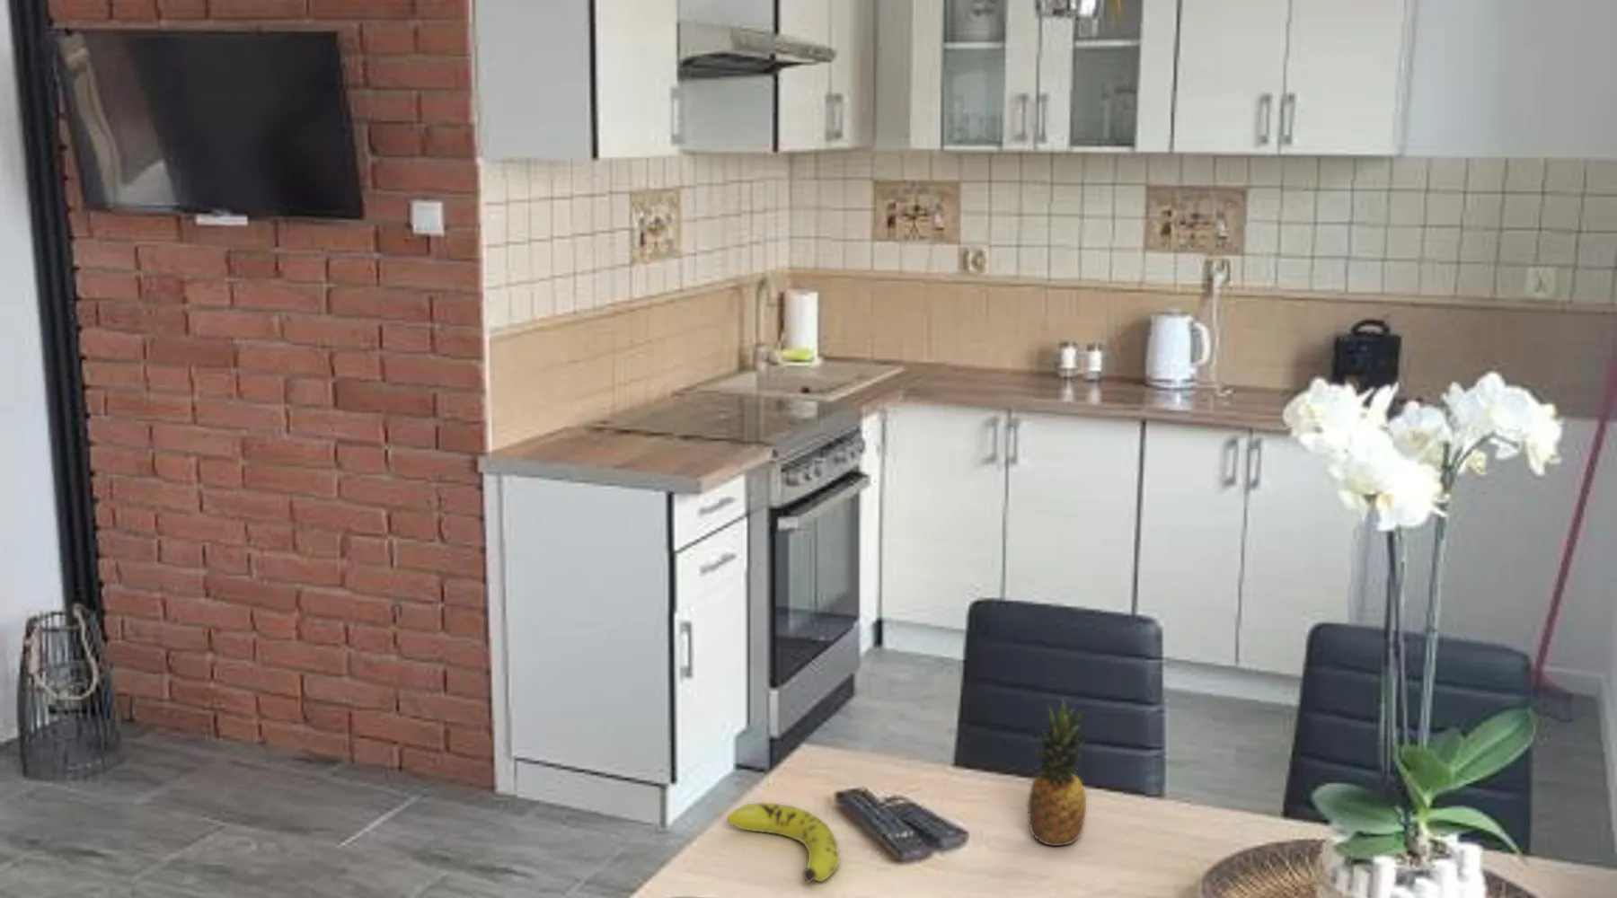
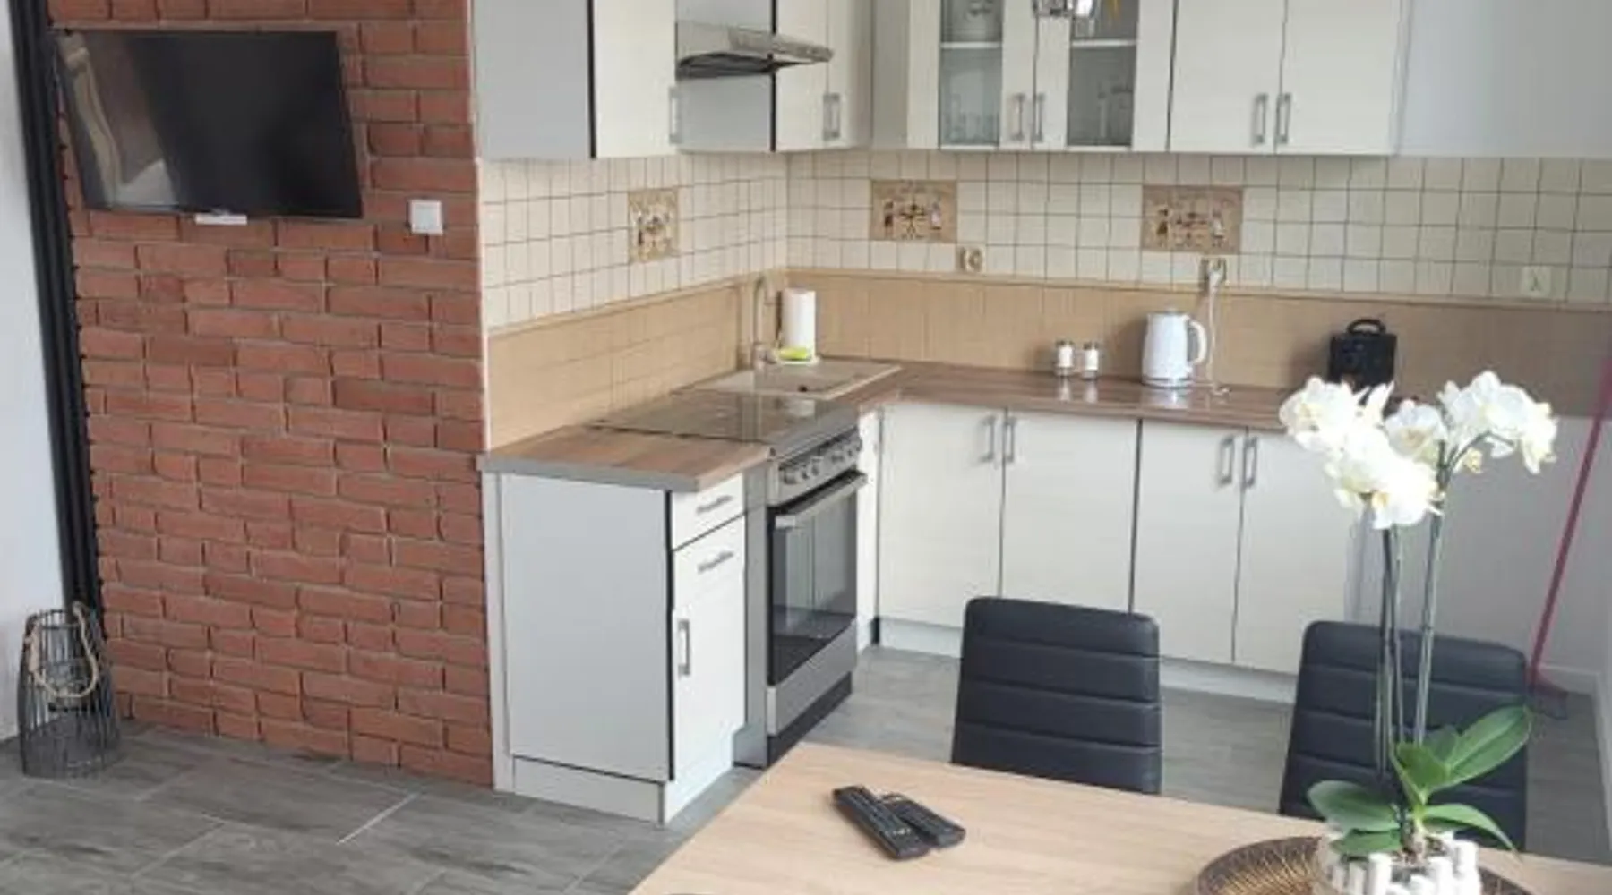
- fruit [726,802,841,884]
- fruit [1026,699,1091,847]
